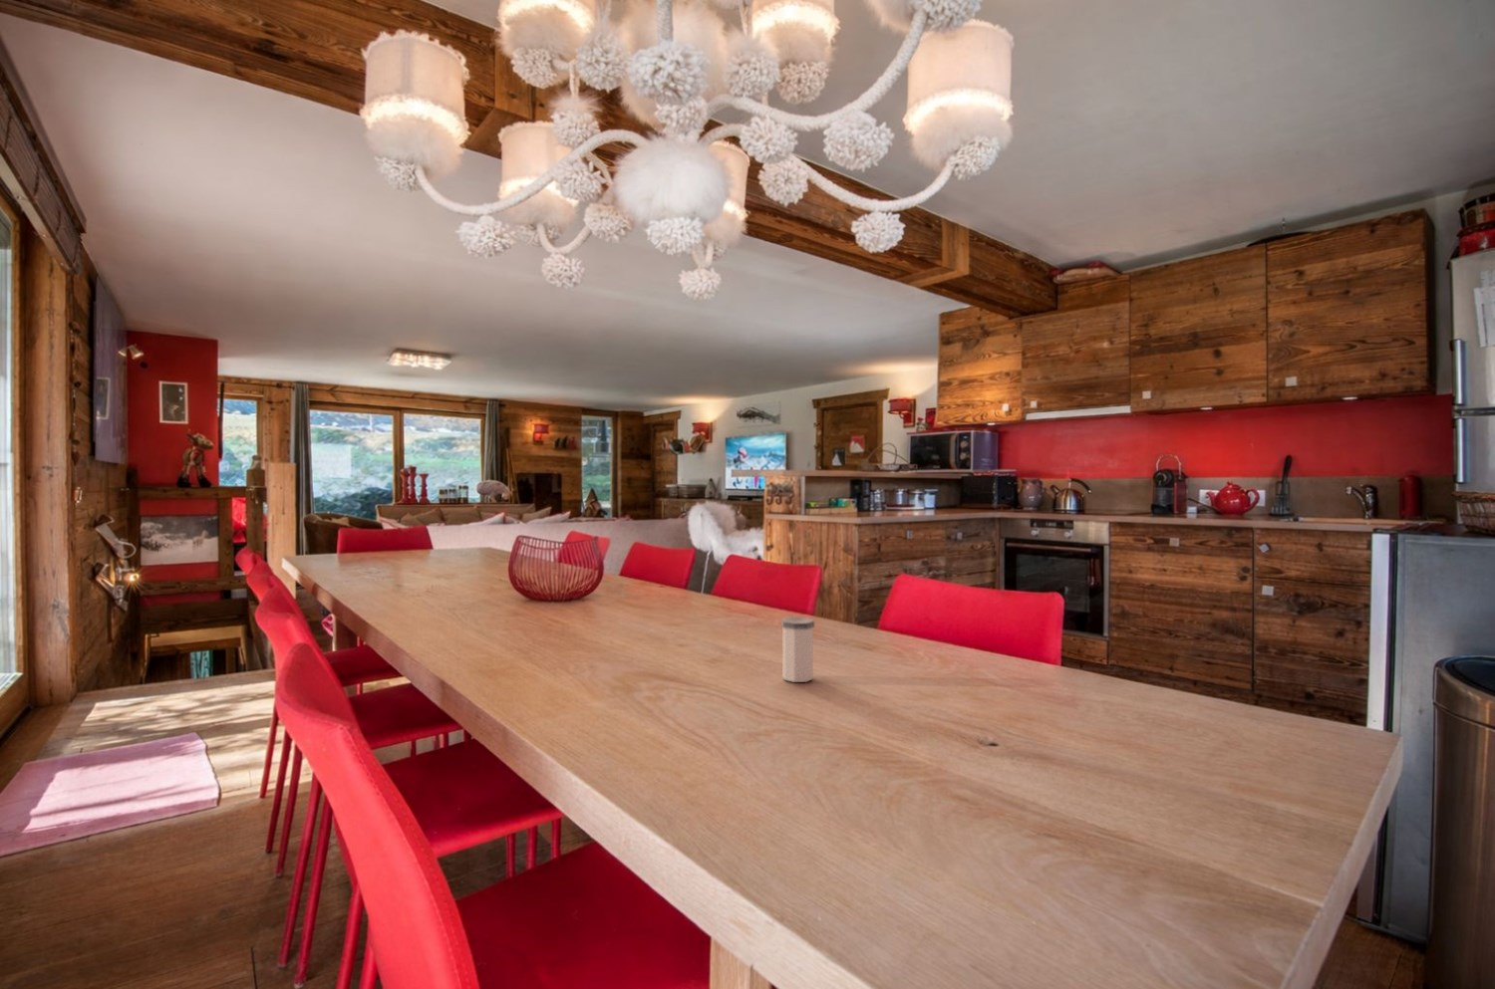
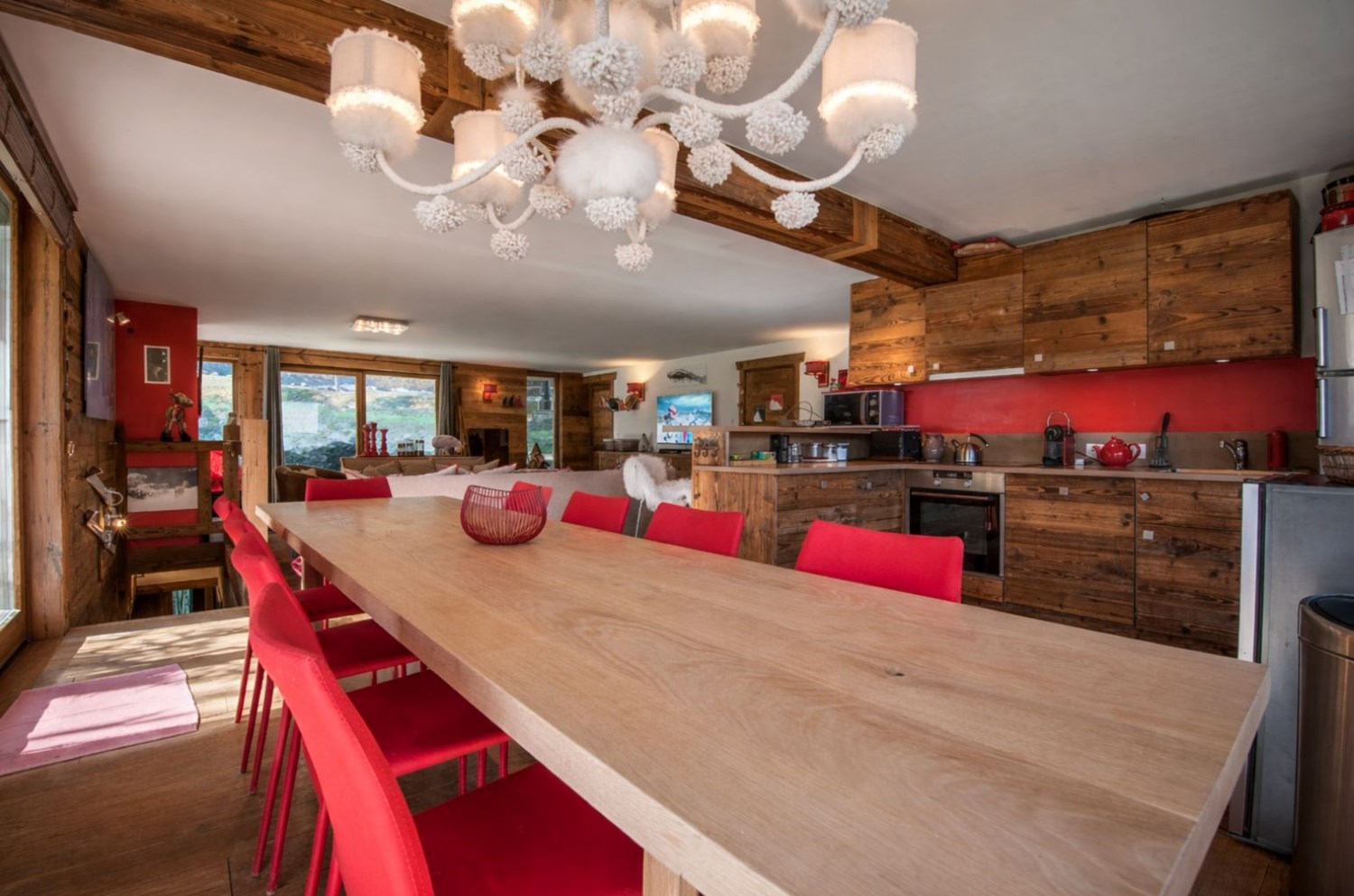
- salt shaker [781,617,815,683]
